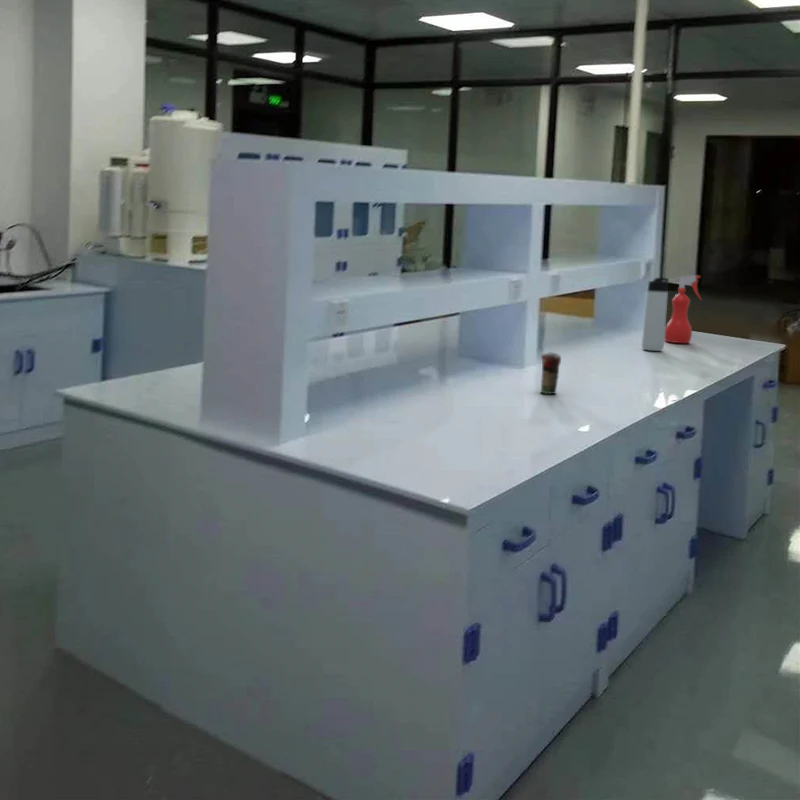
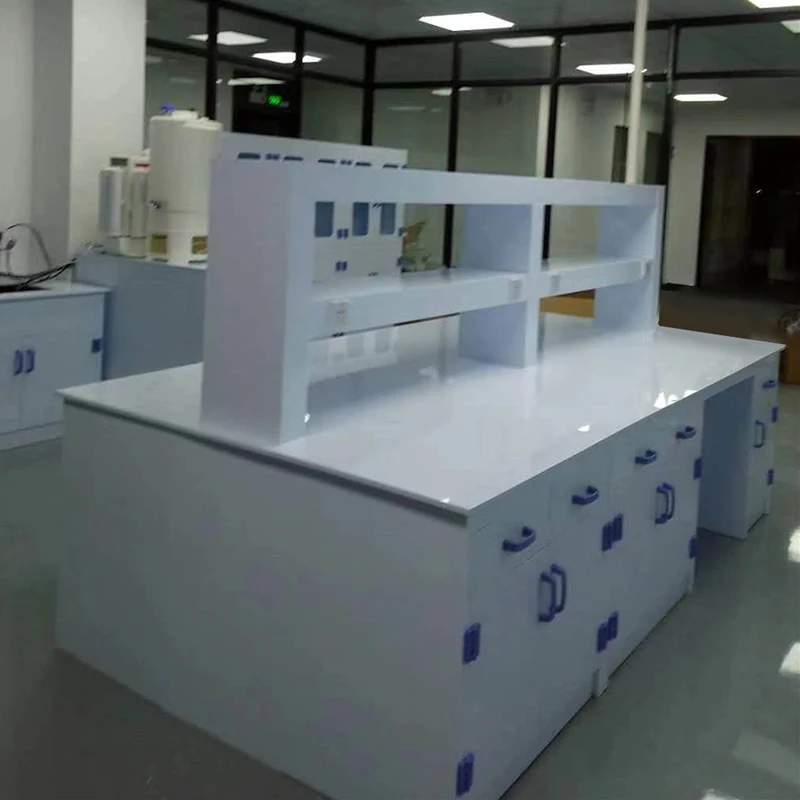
- spray bottle [664,274,703,344]
- thermos bottle [641,277,669,352]
- beverage cup [539,351,562,395]
